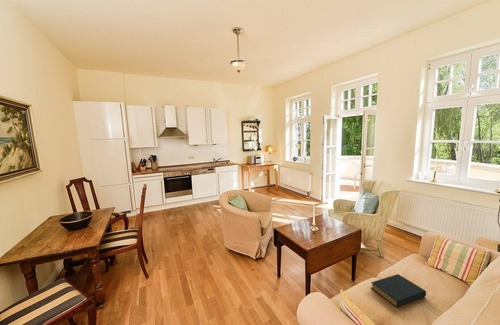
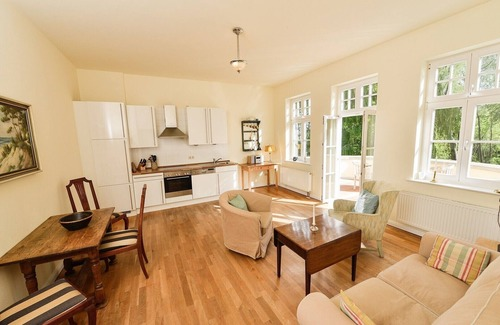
- hardback book [370,273,427,308]
